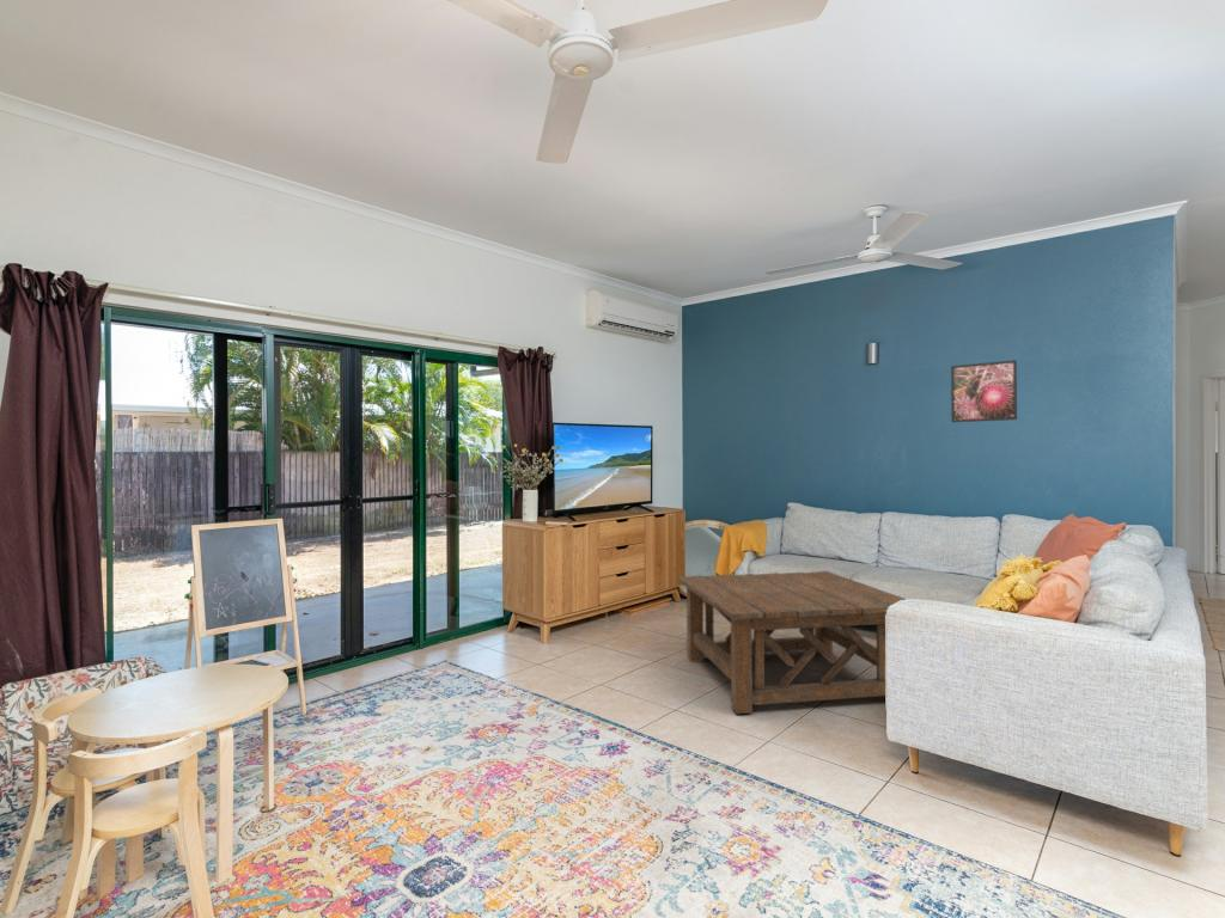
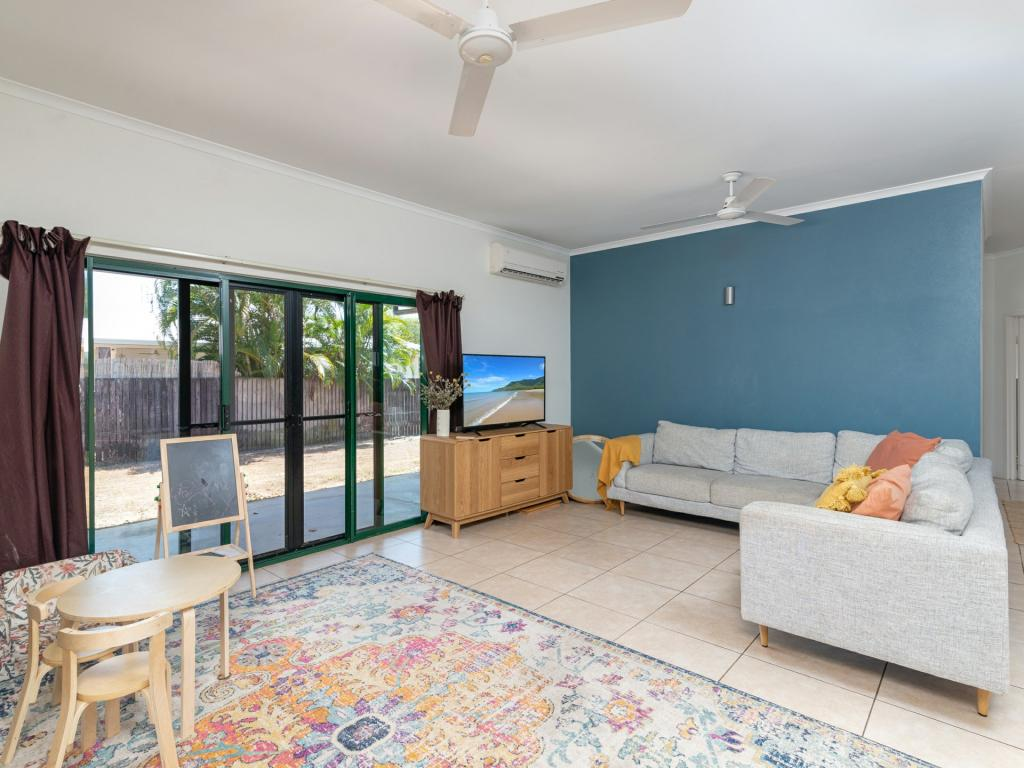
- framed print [950,359,1018,423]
- coffee table [677,570,907,715]
